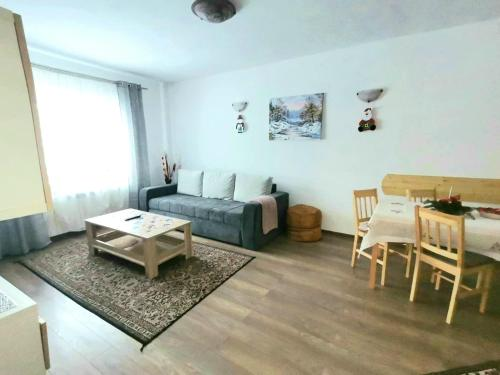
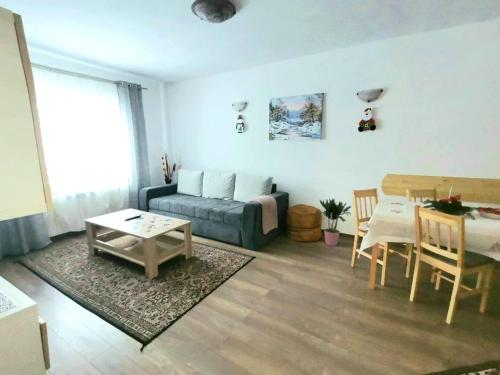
+ potted plant [319,197,352,247]
